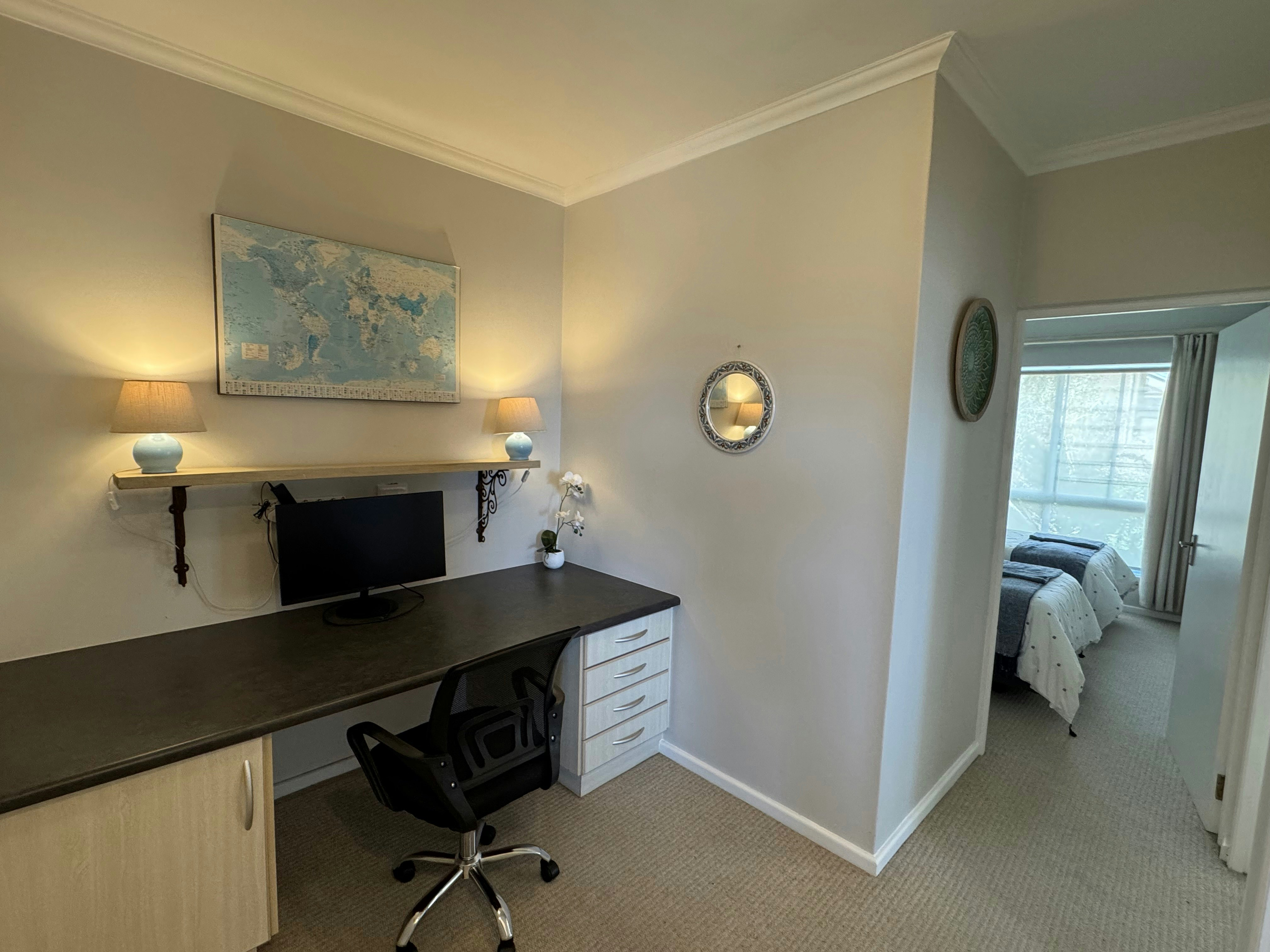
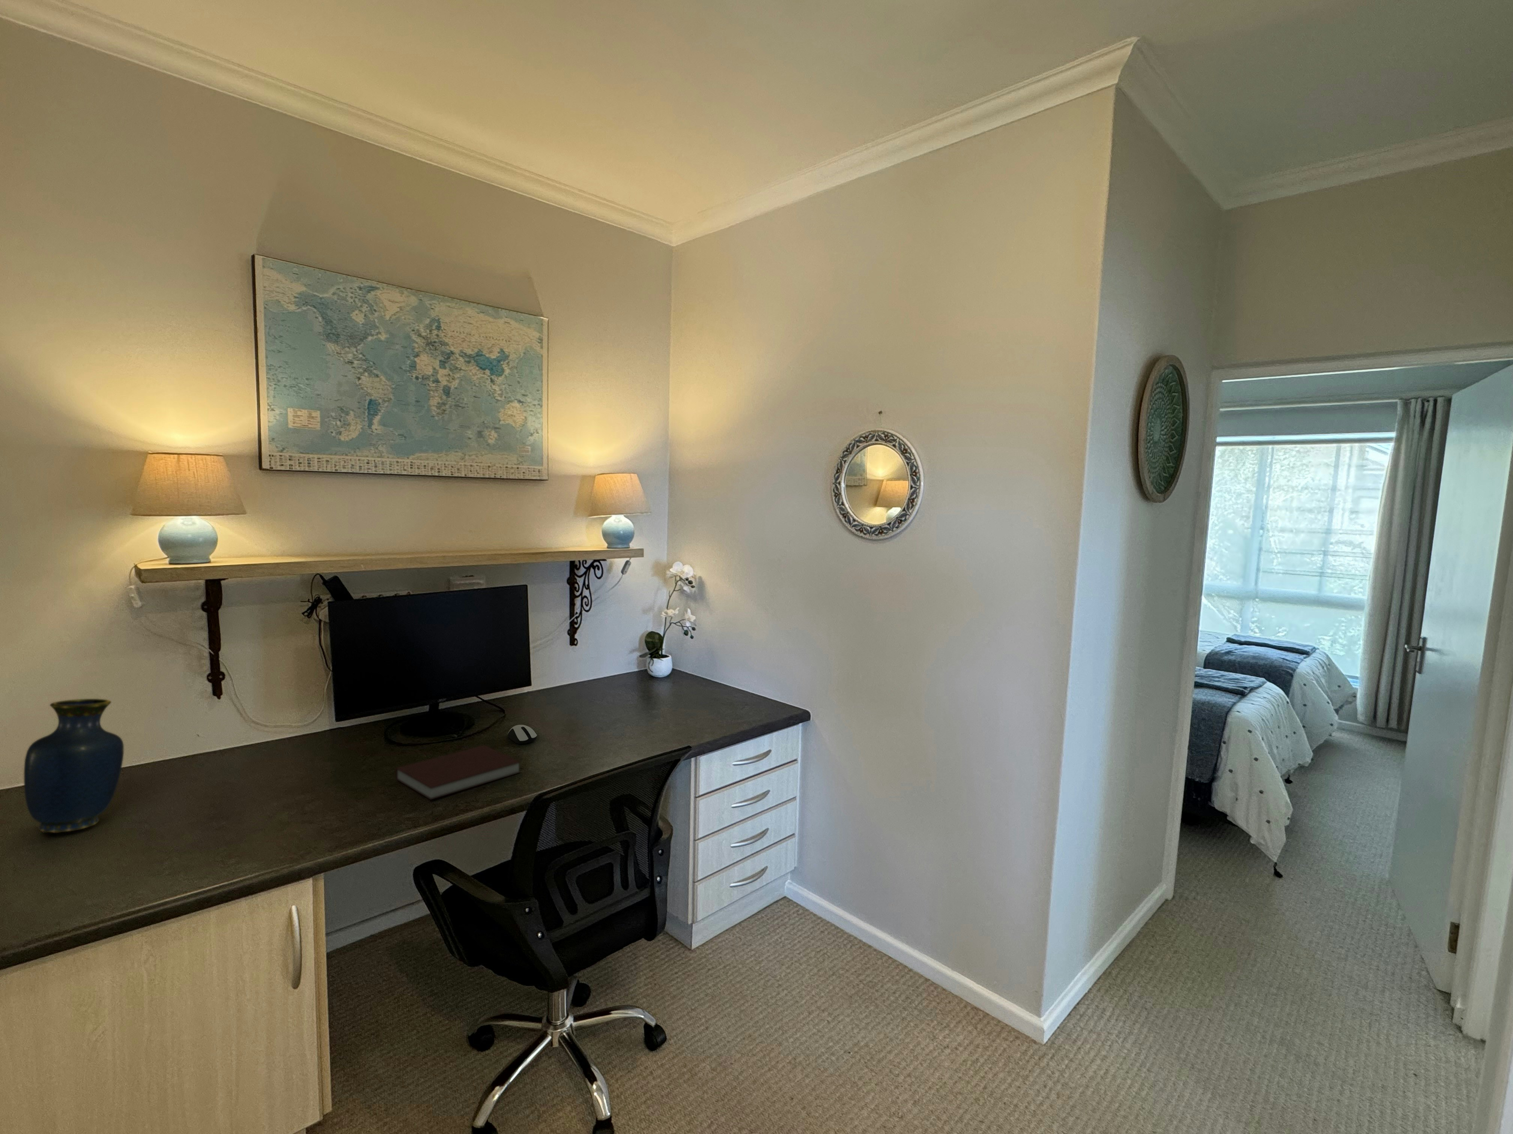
+ notebook [394,744,522,800]
+ computer mouse [508,724,537,744]
+ vase [24,698,124,834]
